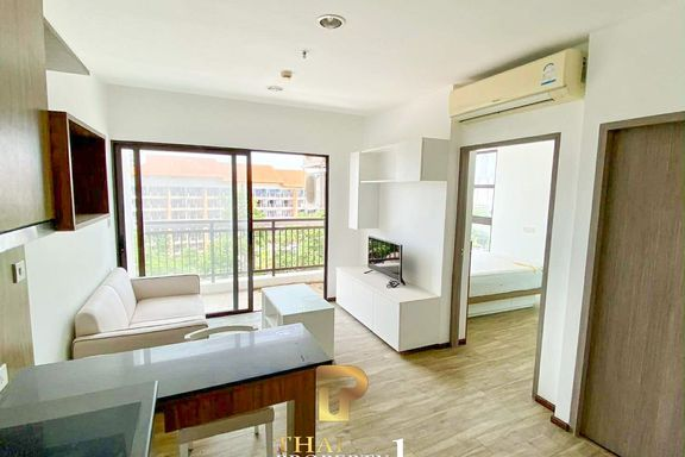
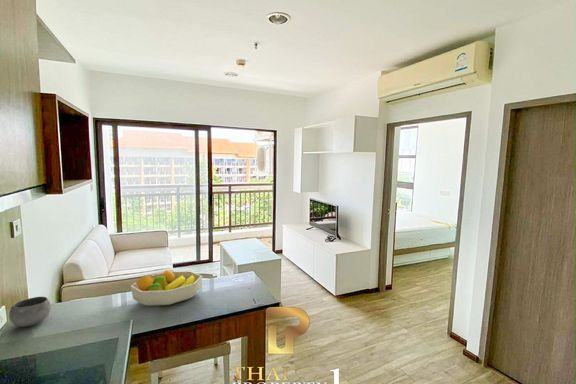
+ bowl [8,296,52,328]
+ fruit bowl [130,269,203,307]
